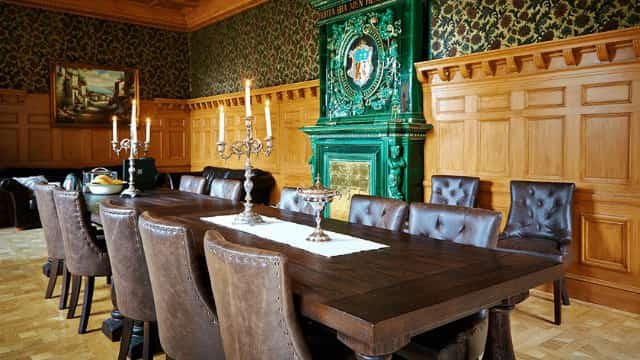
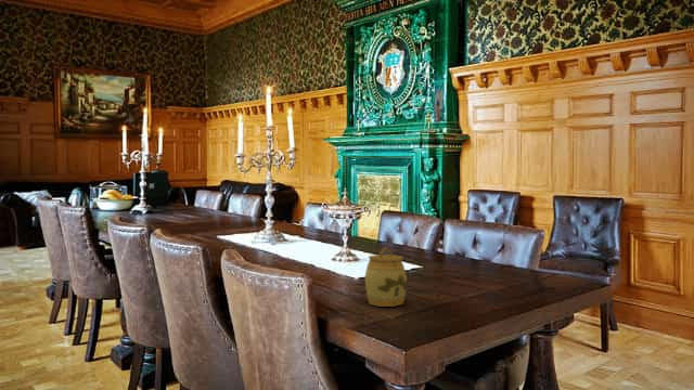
+ jar [364,246,408,308]
